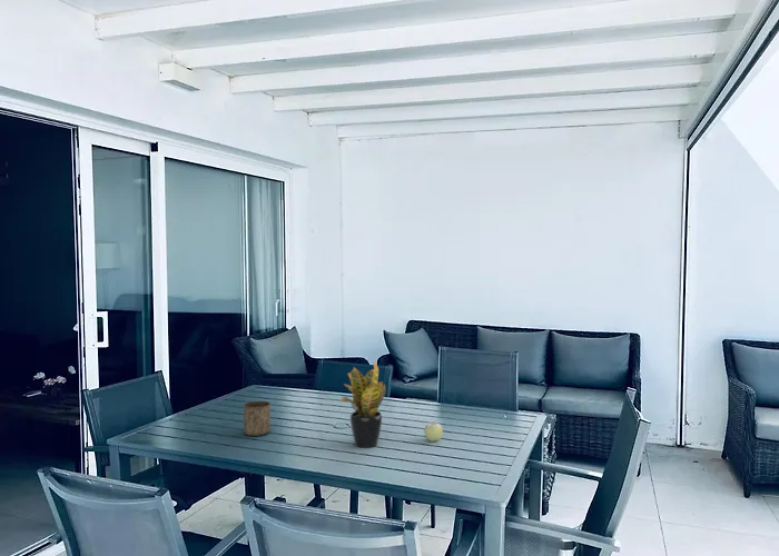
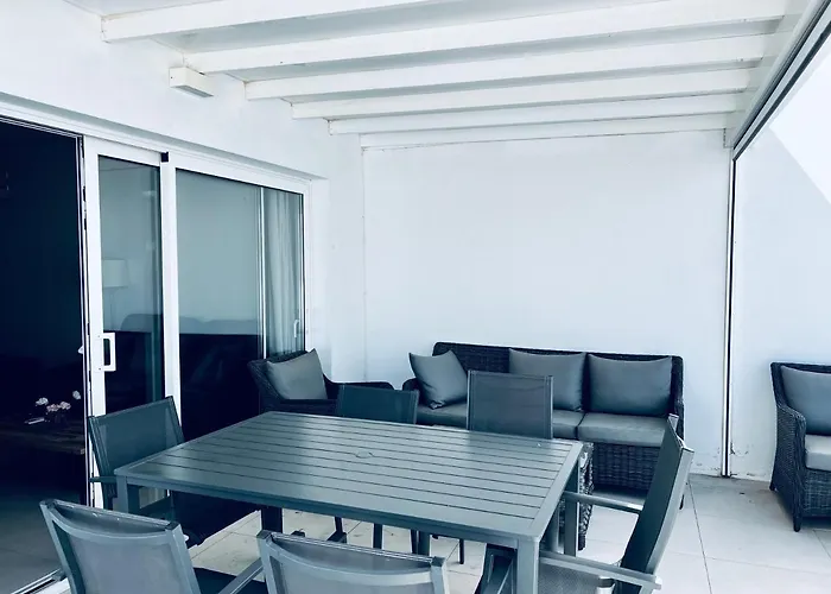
- potted plant [338,359,387,449]
- cup [243,400,272,437]
- fruit [423,420,444,443]
